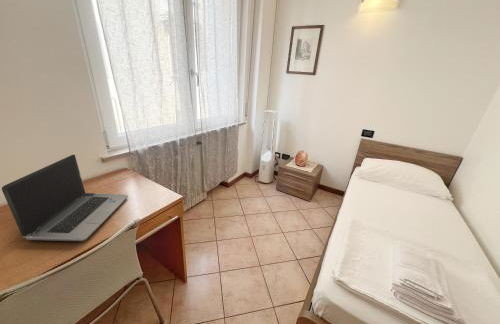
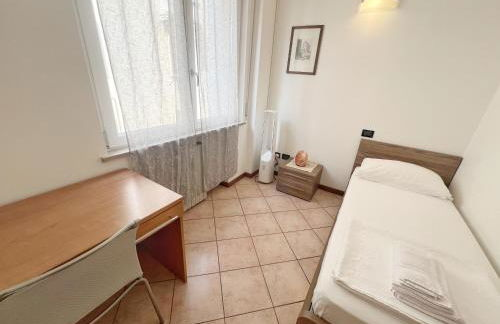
- laptop computer [1,154,129,242]
